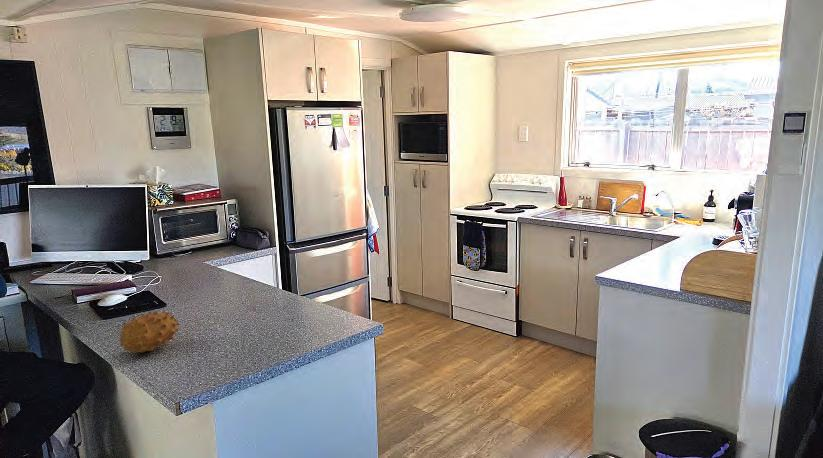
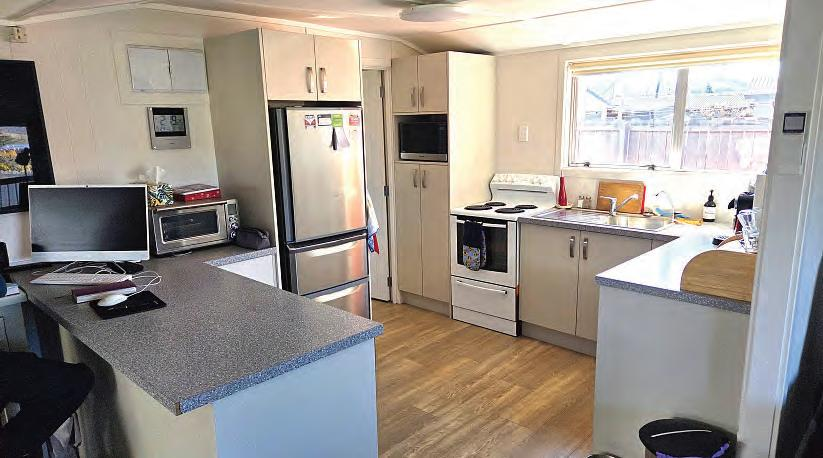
- fruit [118,310,181,355]
